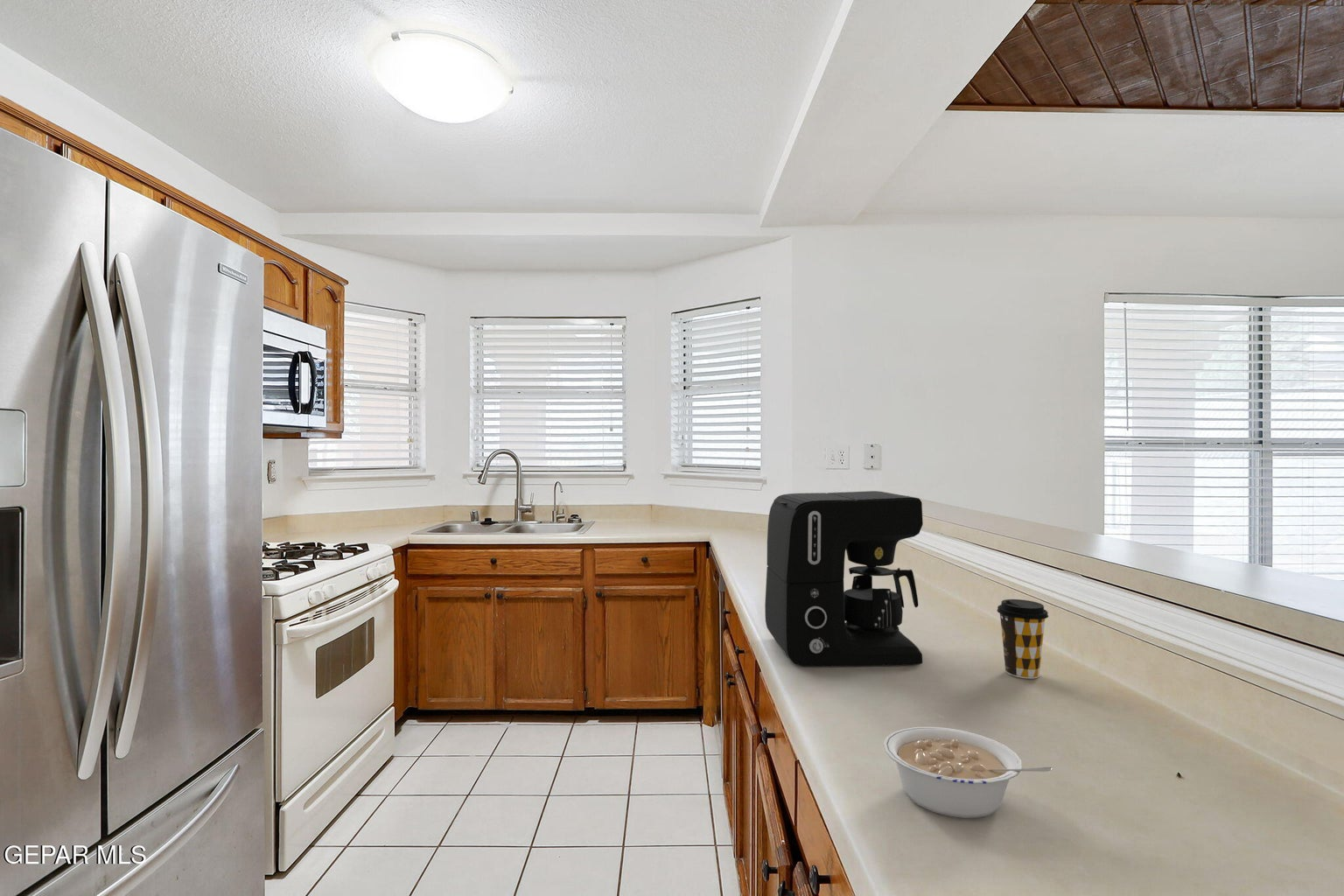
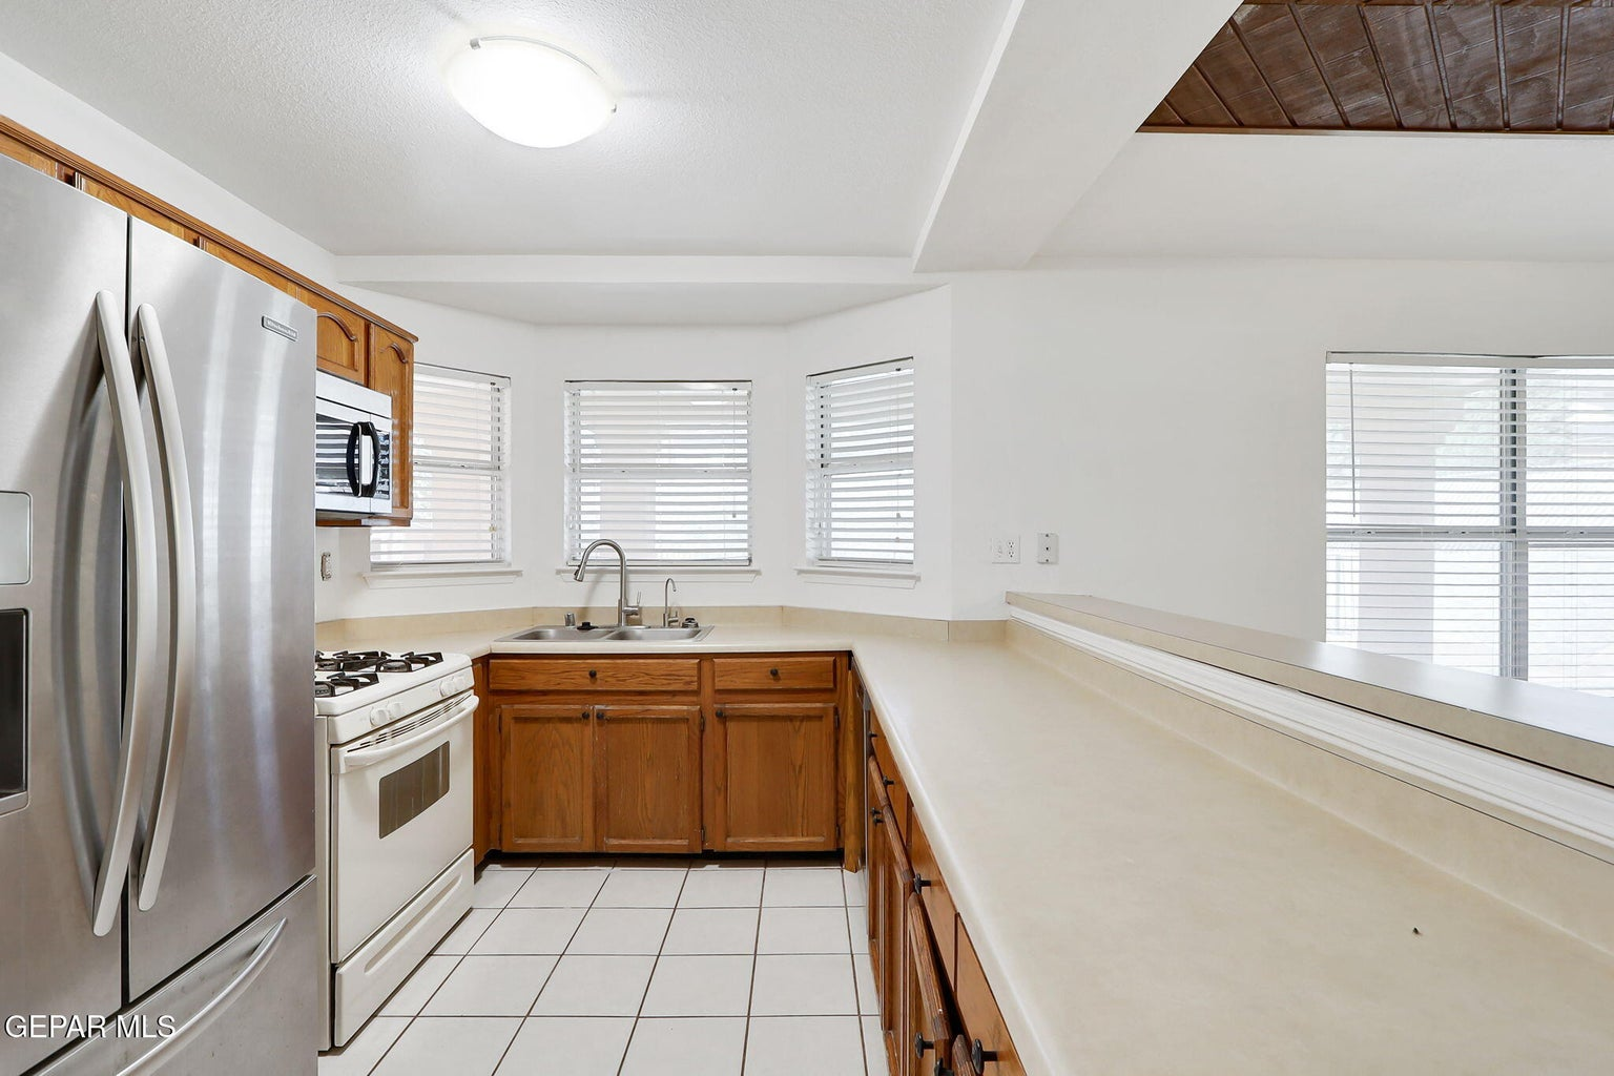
- coffee maker [764,490,924,668]
- coffee cup [997,598,1049,680]
- legume [883,726,1053,819]
